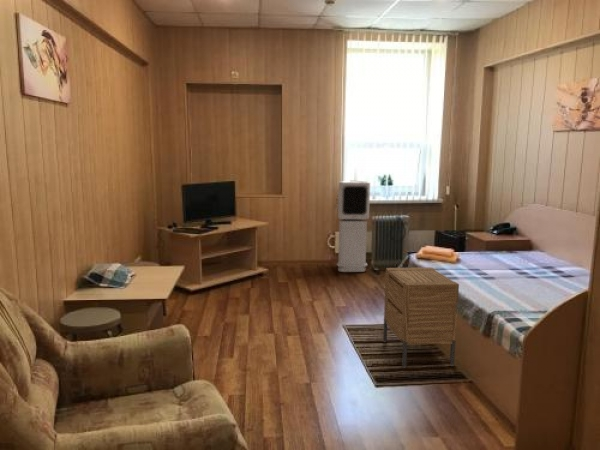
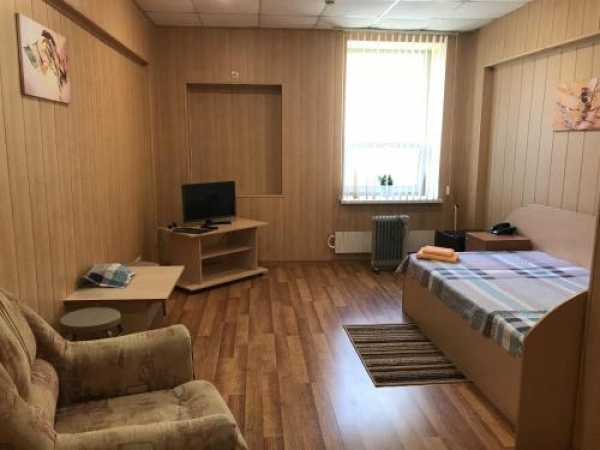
- air purifier [336,179,371,273]
- nightstand [382,266,460,369]
